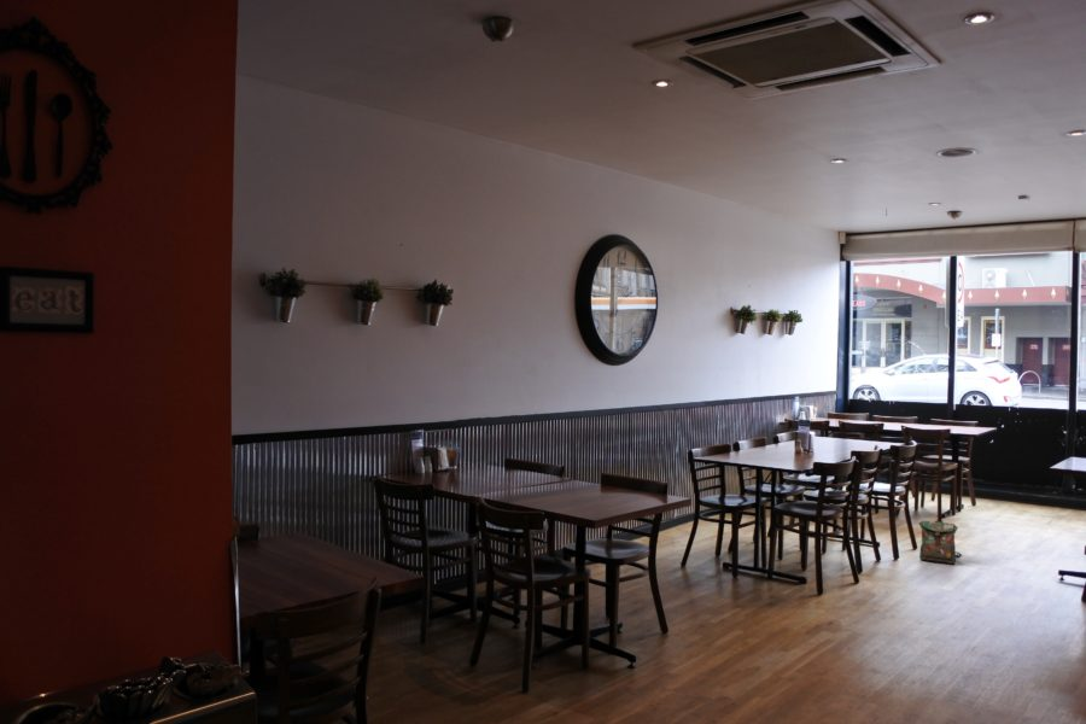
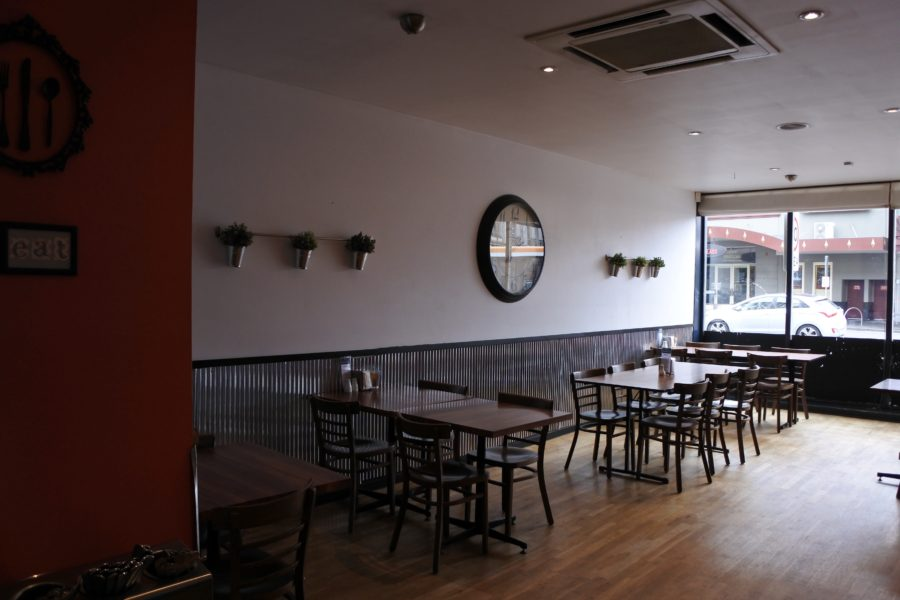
- backpack [918,519,963,565]
